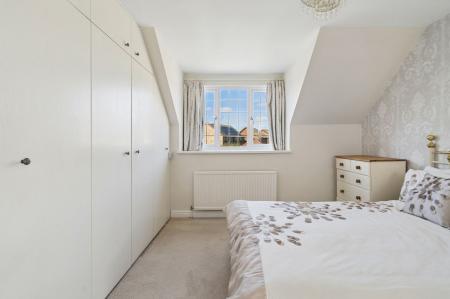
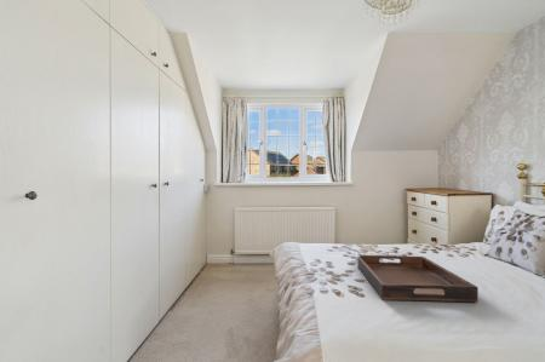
+ serving tray [356,254,480,304]
